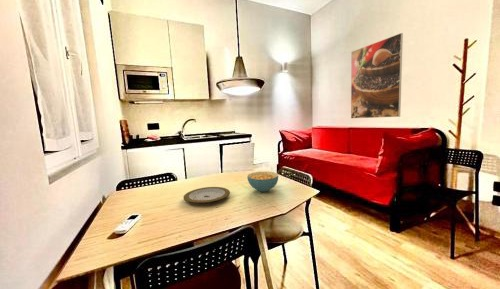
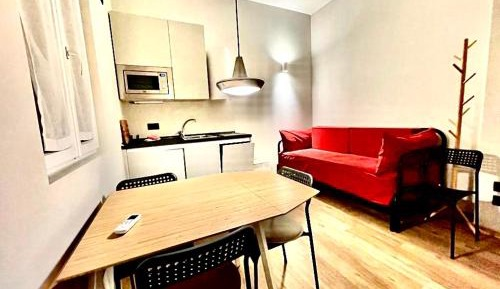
- plate [183,186,231,204]
- cereal bowl [246,171,279,193]
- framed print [350,32,404,119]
